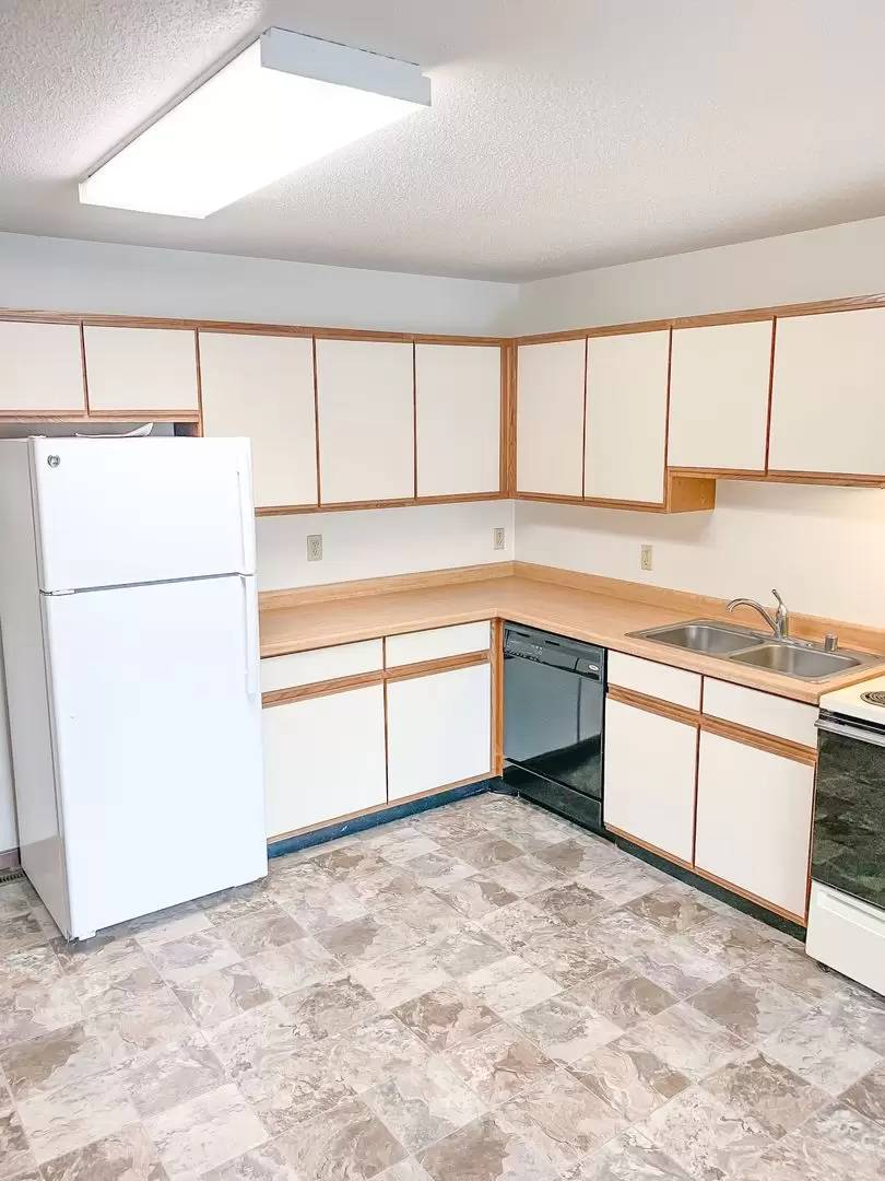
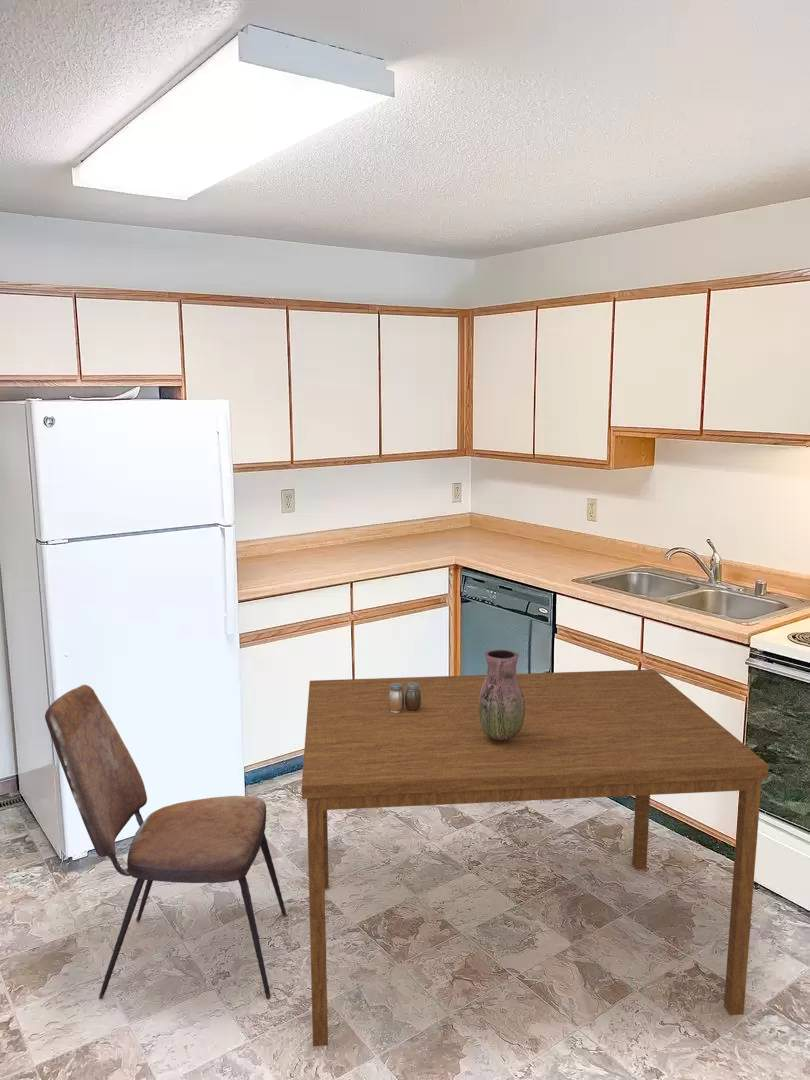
+ vase [479,649,525,741]
+ dining table [301,668,770,1047]
+ salt and pepper shaker [388,682,421,713]
+ dining chair [44,684,288,1000]
